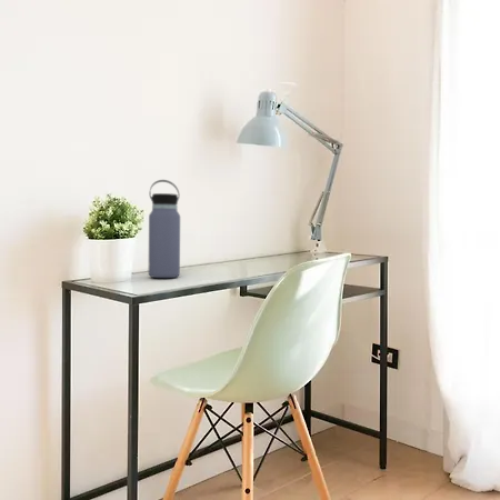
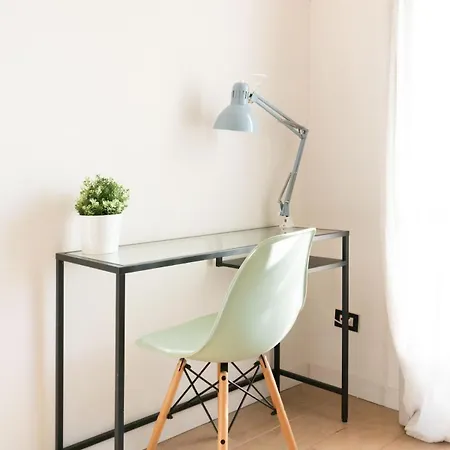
- water bottle [148,179,181,279]
